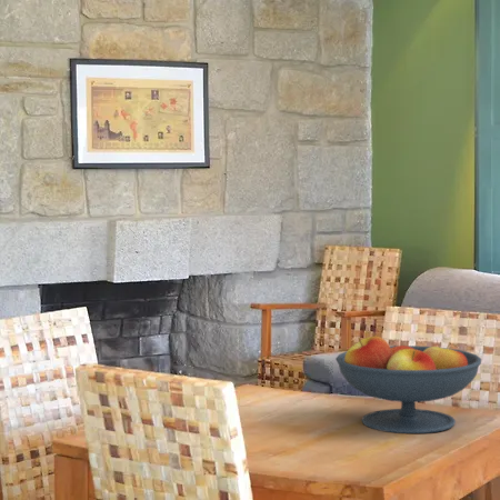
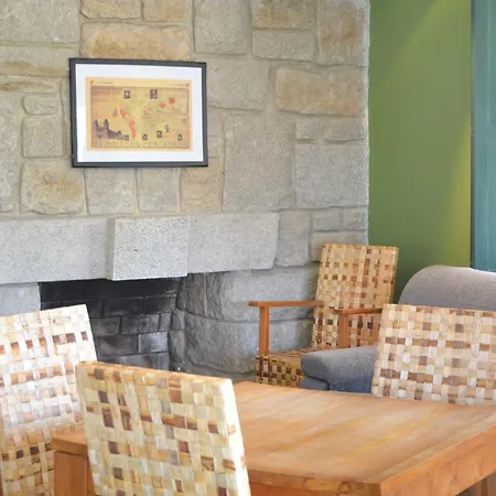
- fruit bowl [334,336,482,434]
